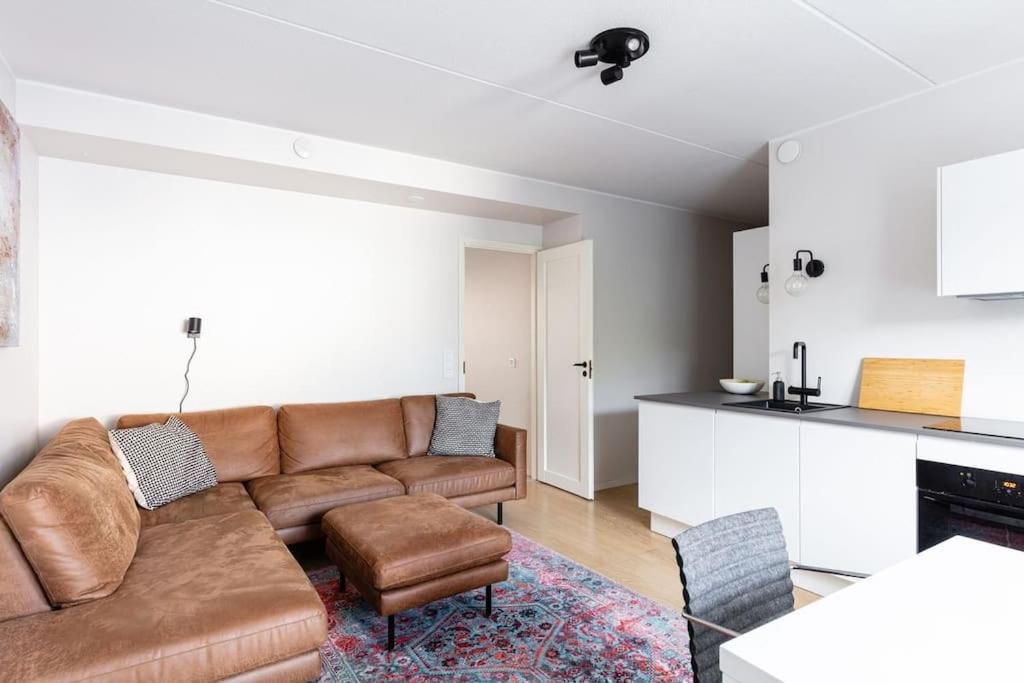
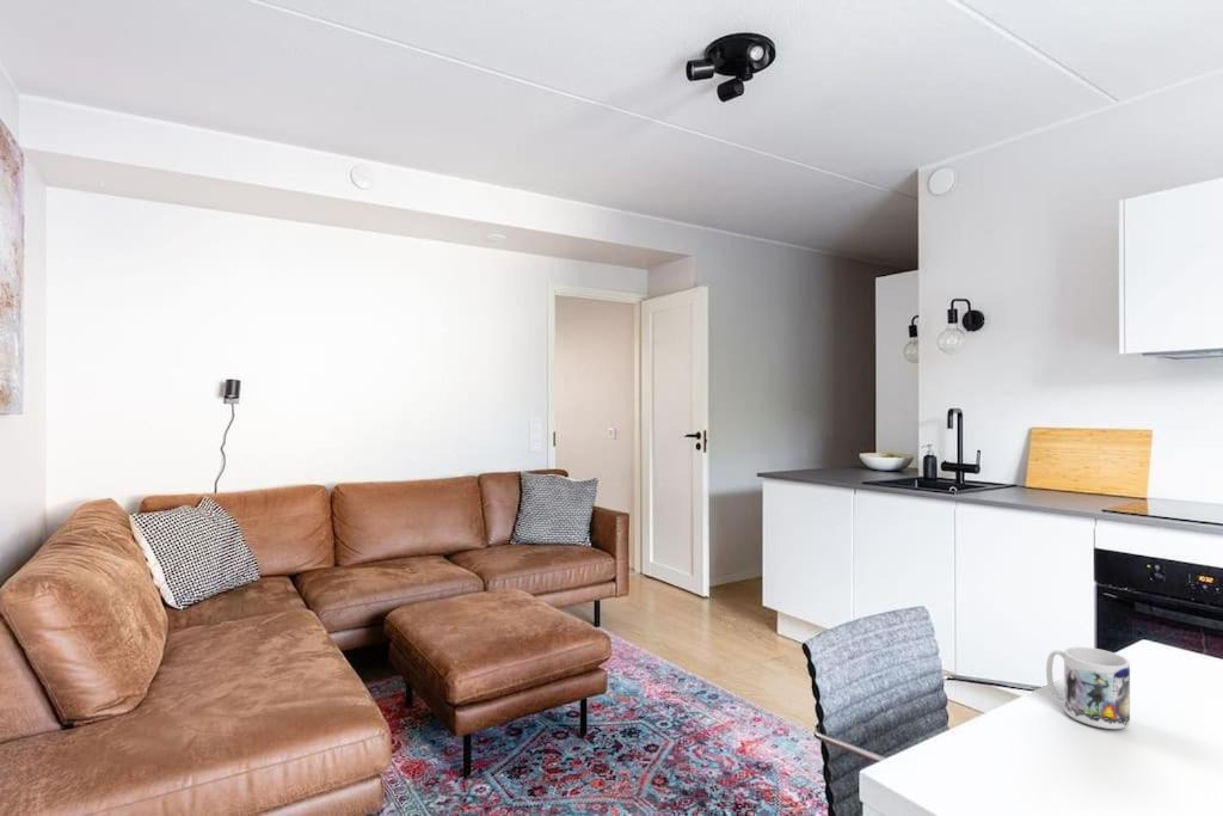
+ mug [1045,645,1131,730]
